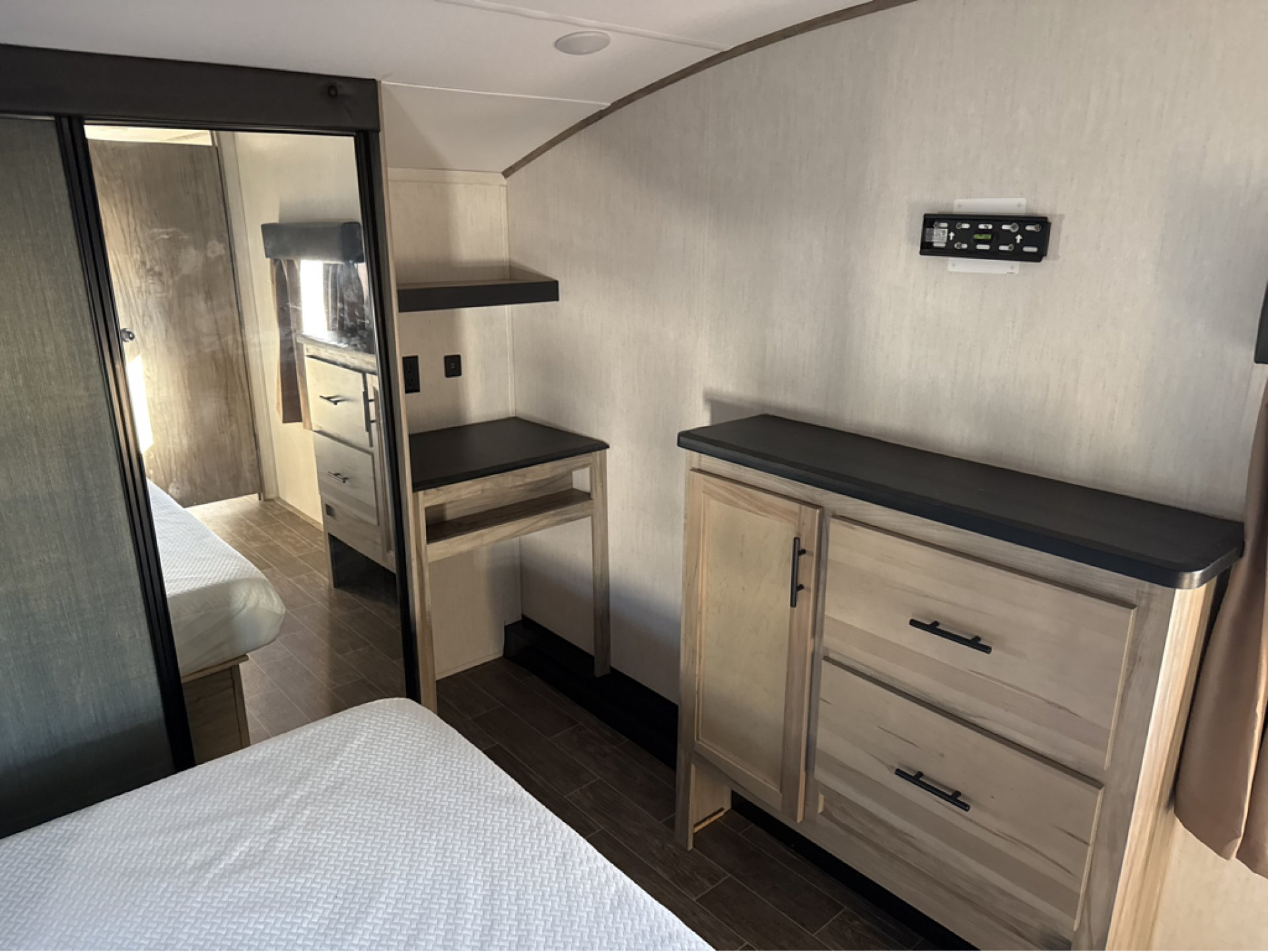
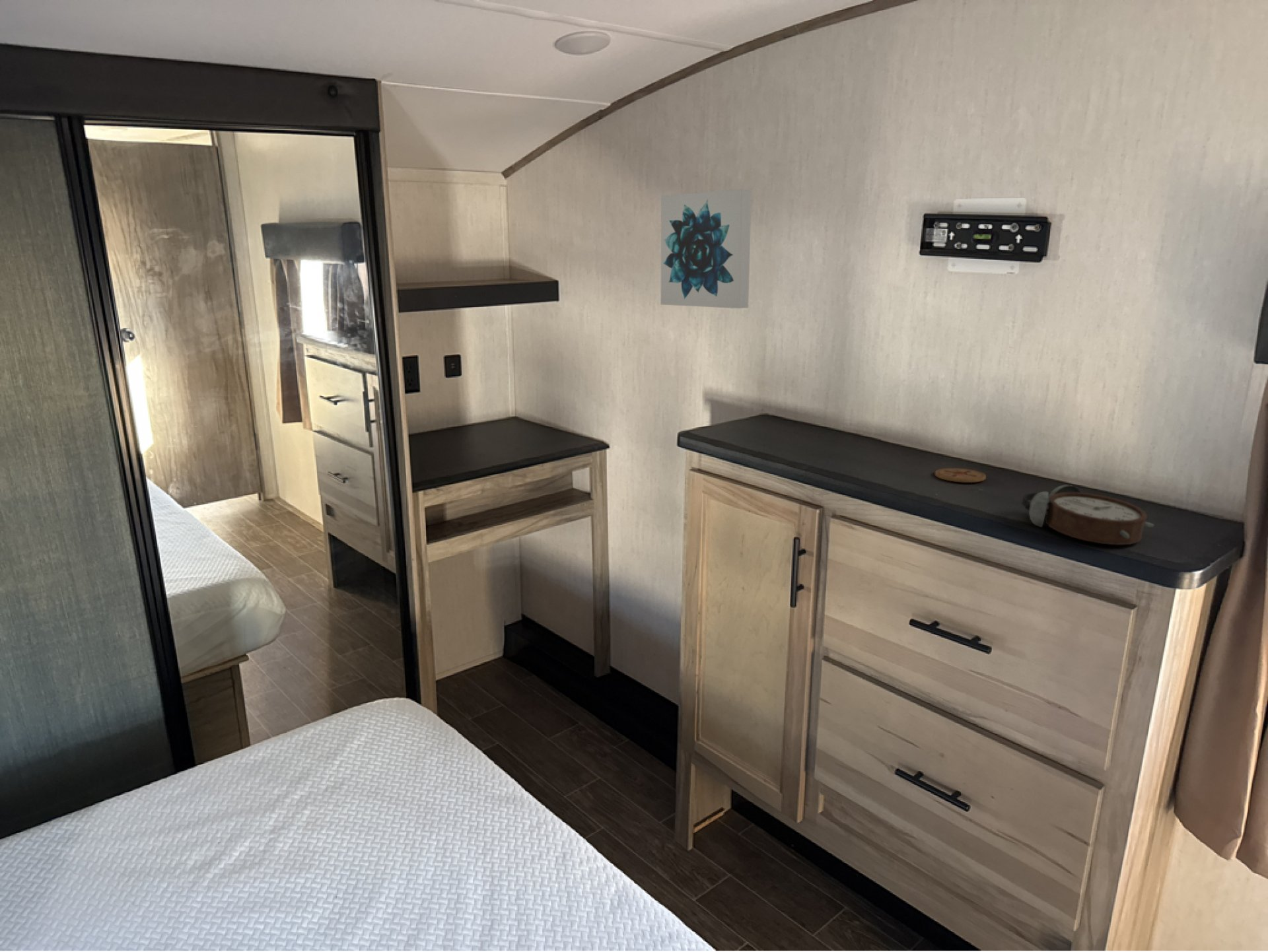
+ wall art [660,188,752,309]
+ alarm clock [1021,484,1154,545]
+ coaster [934,467,987,483]
